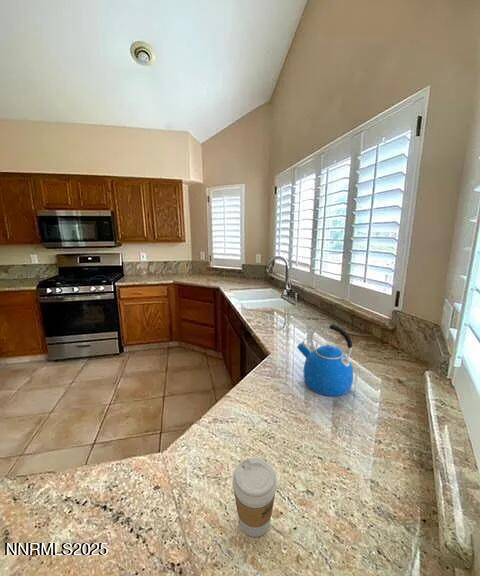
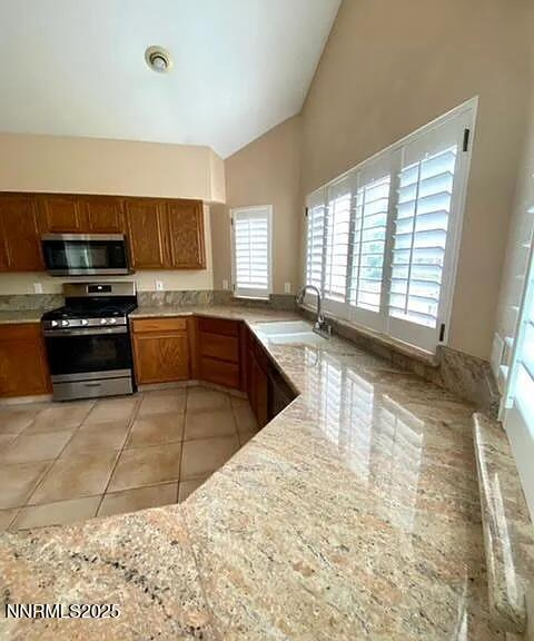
- coffee cup [231,457,278,538]
- kettle [296,323,354,397]
